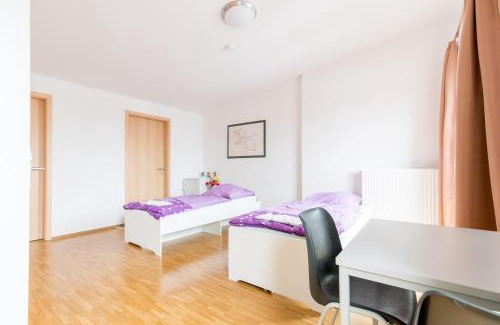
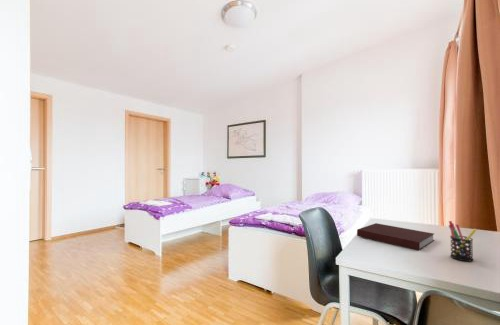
+ notebook [356,222,436,251]
+ pen holder [448,220,477,262]
